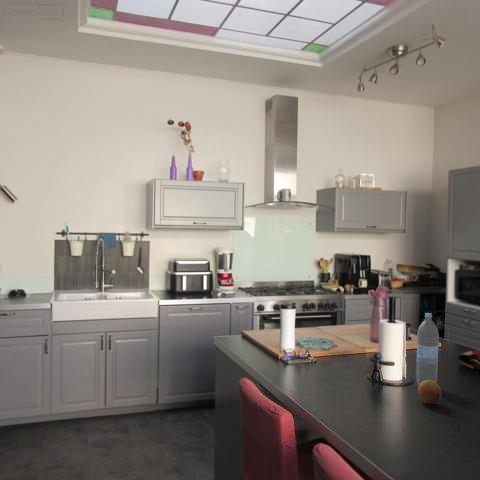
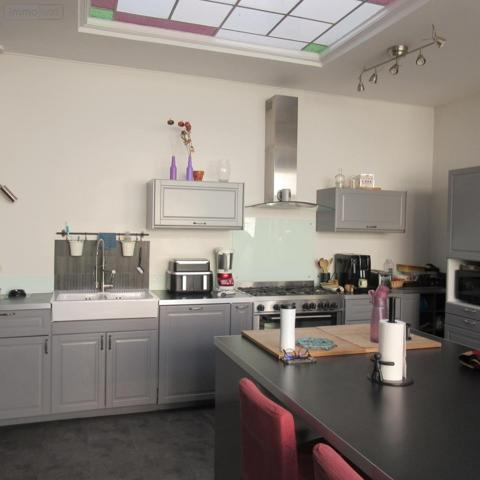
- apple [417,380,443,405]
- water bottle [415,312,440,386]
